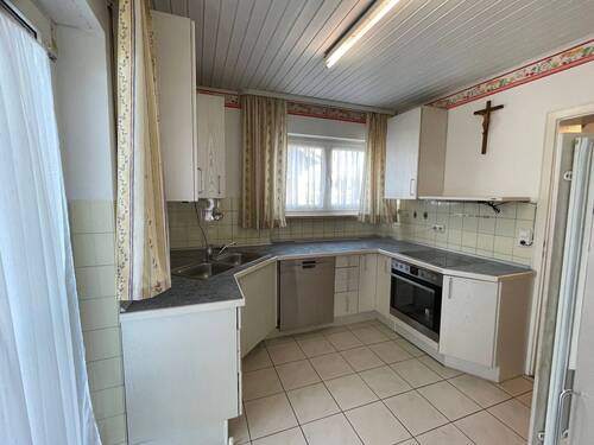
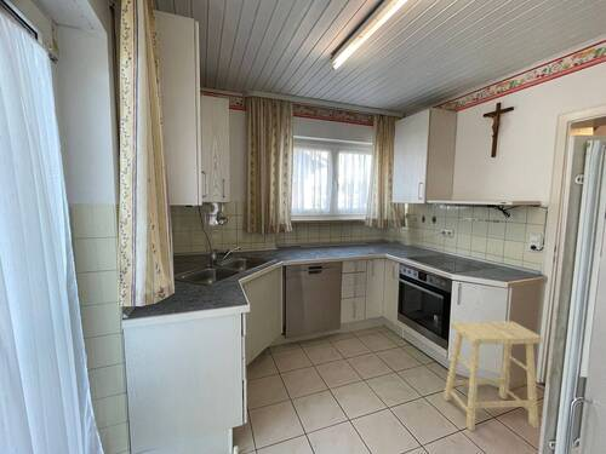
+ stool [442,320,544,432]
